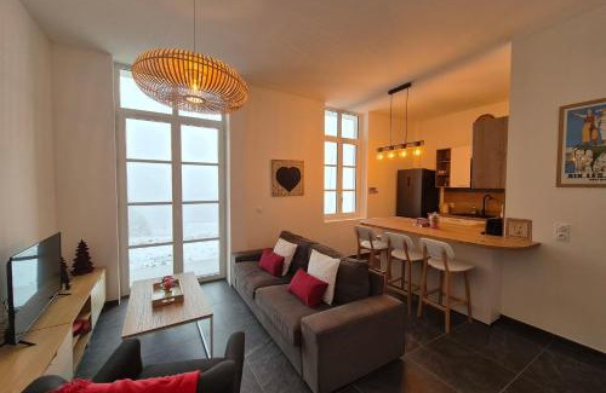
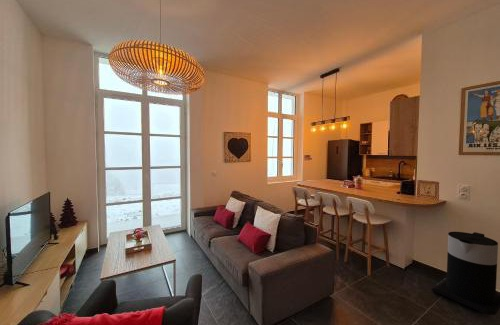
+ trash can [430,231,500,316]
